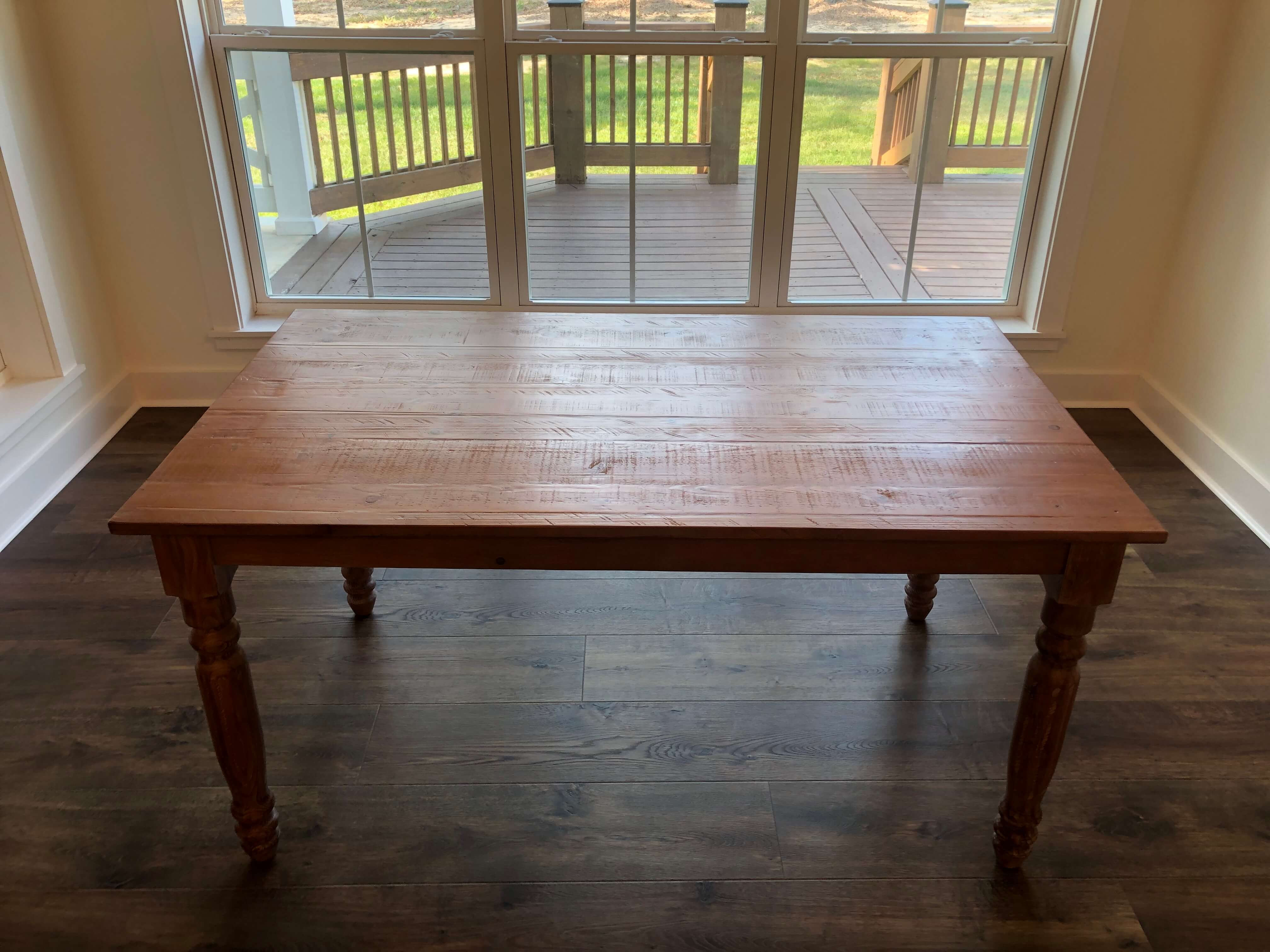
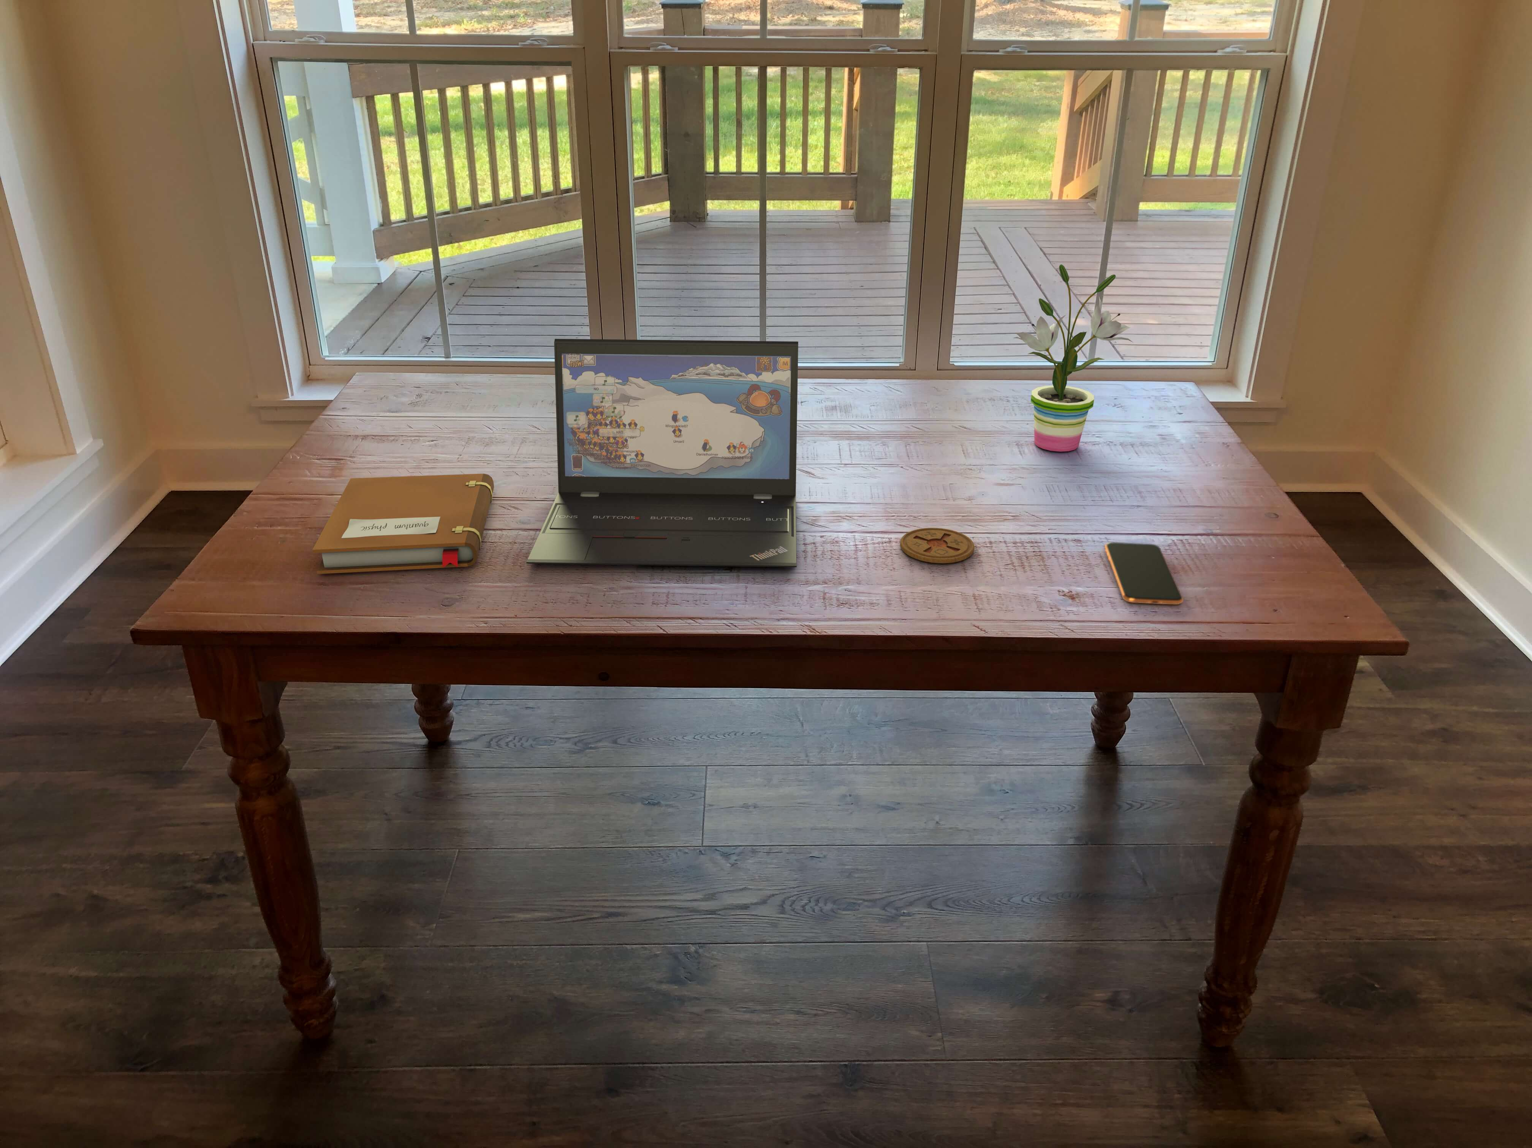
+ laptop [526,339,799,568]
+ potted plant [1012,264,1134,452]
+ coaster [900,527,975,563]
+ smartphone [1104,543,1183,605]
+ notebook [312,474,495,574]
